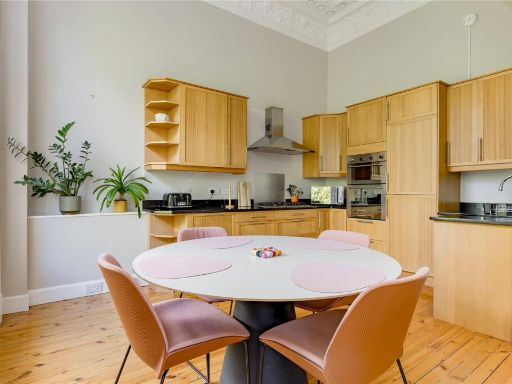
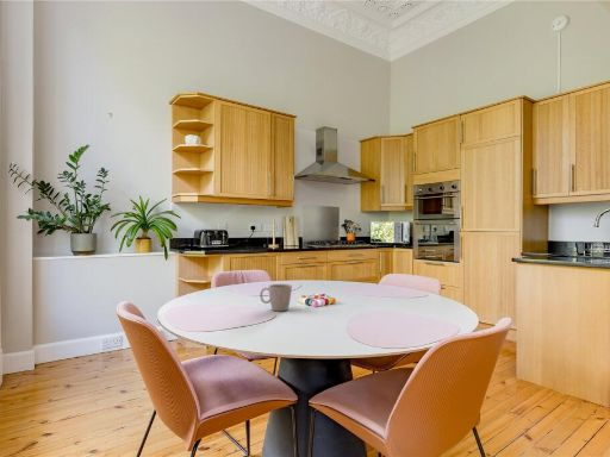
+ mug [259,283,293,312]
